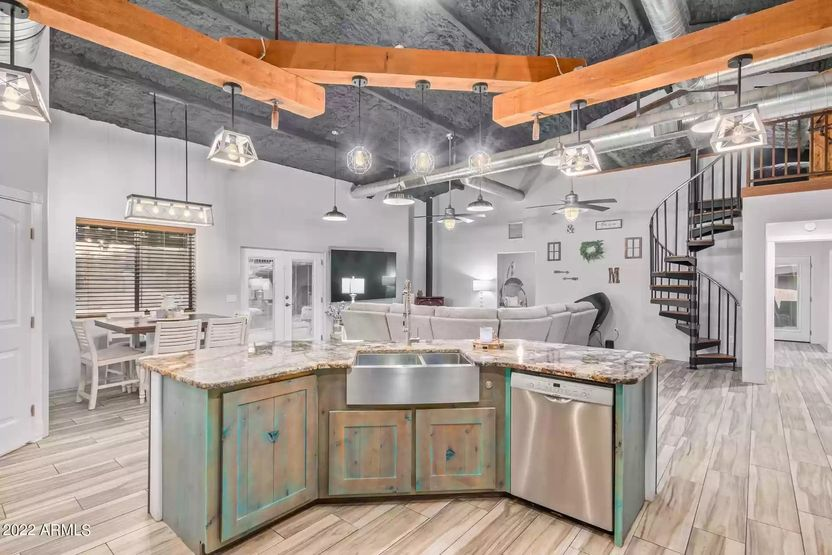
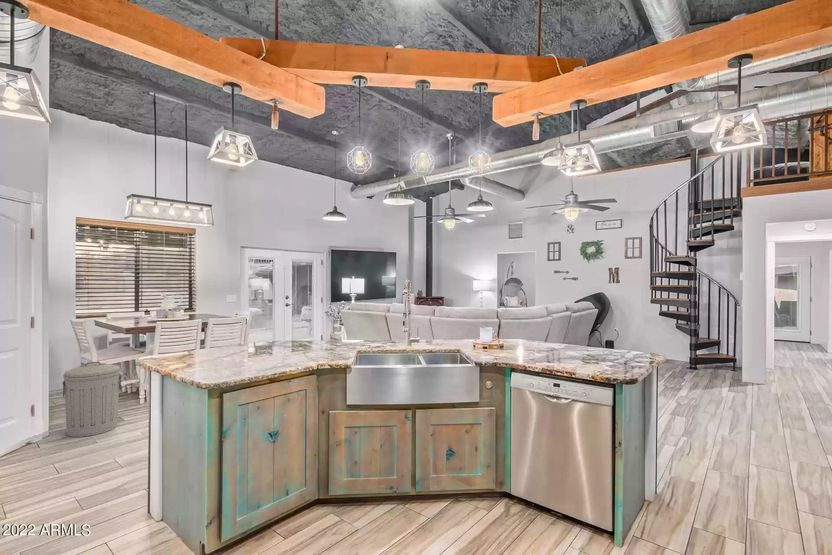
+ trash can [61,361,122,438]
